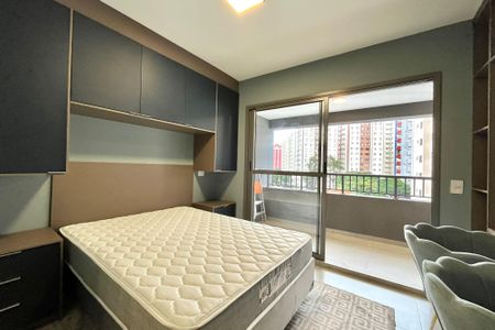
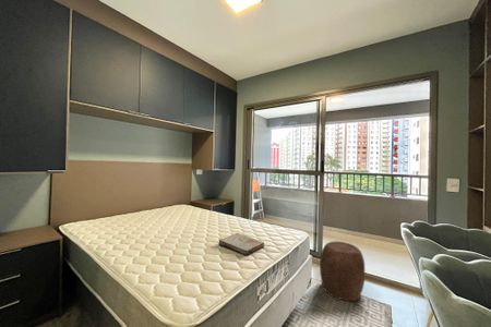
+ stool [319,241,366,302]
+ book [218,232,265,256]
